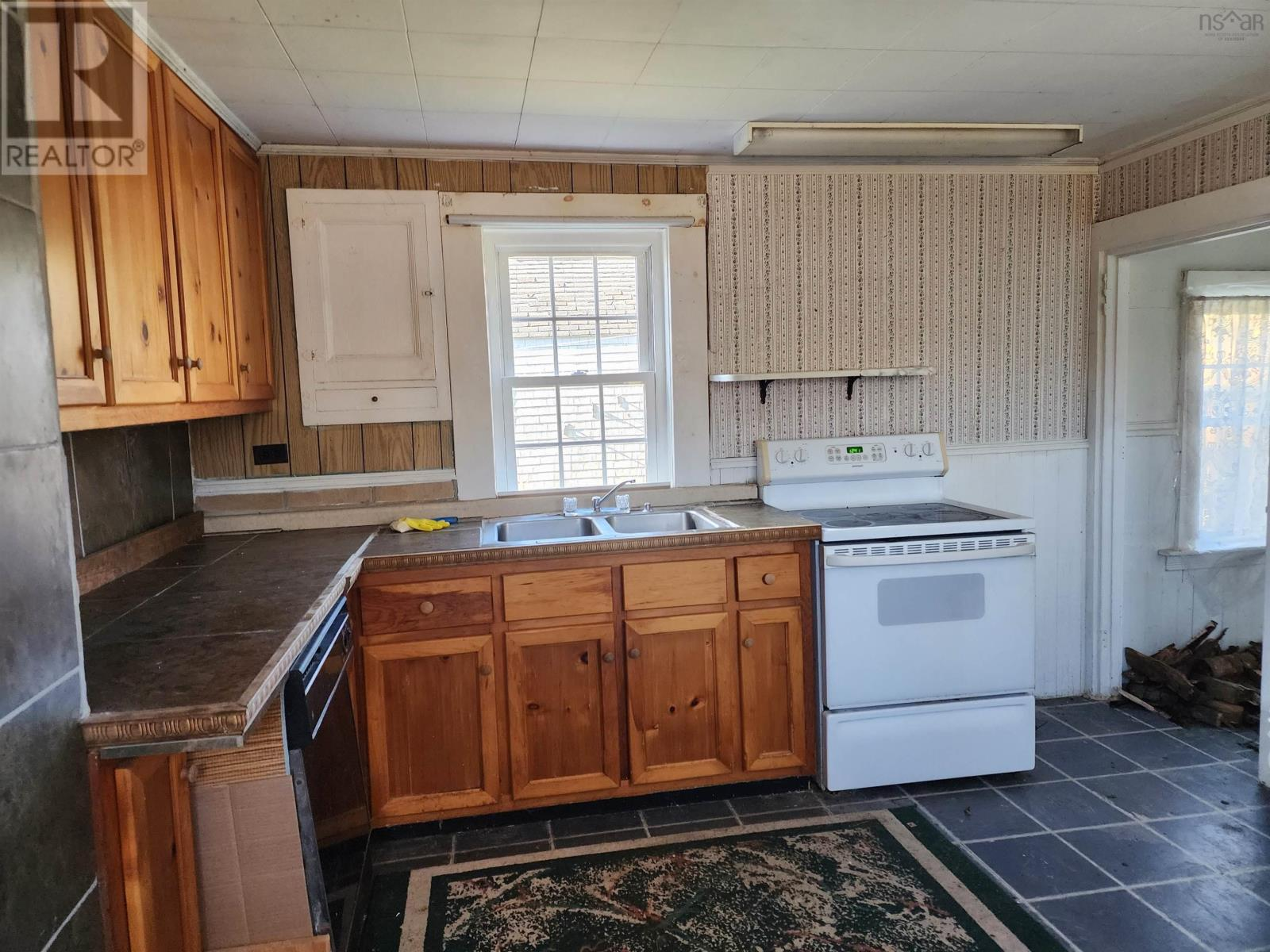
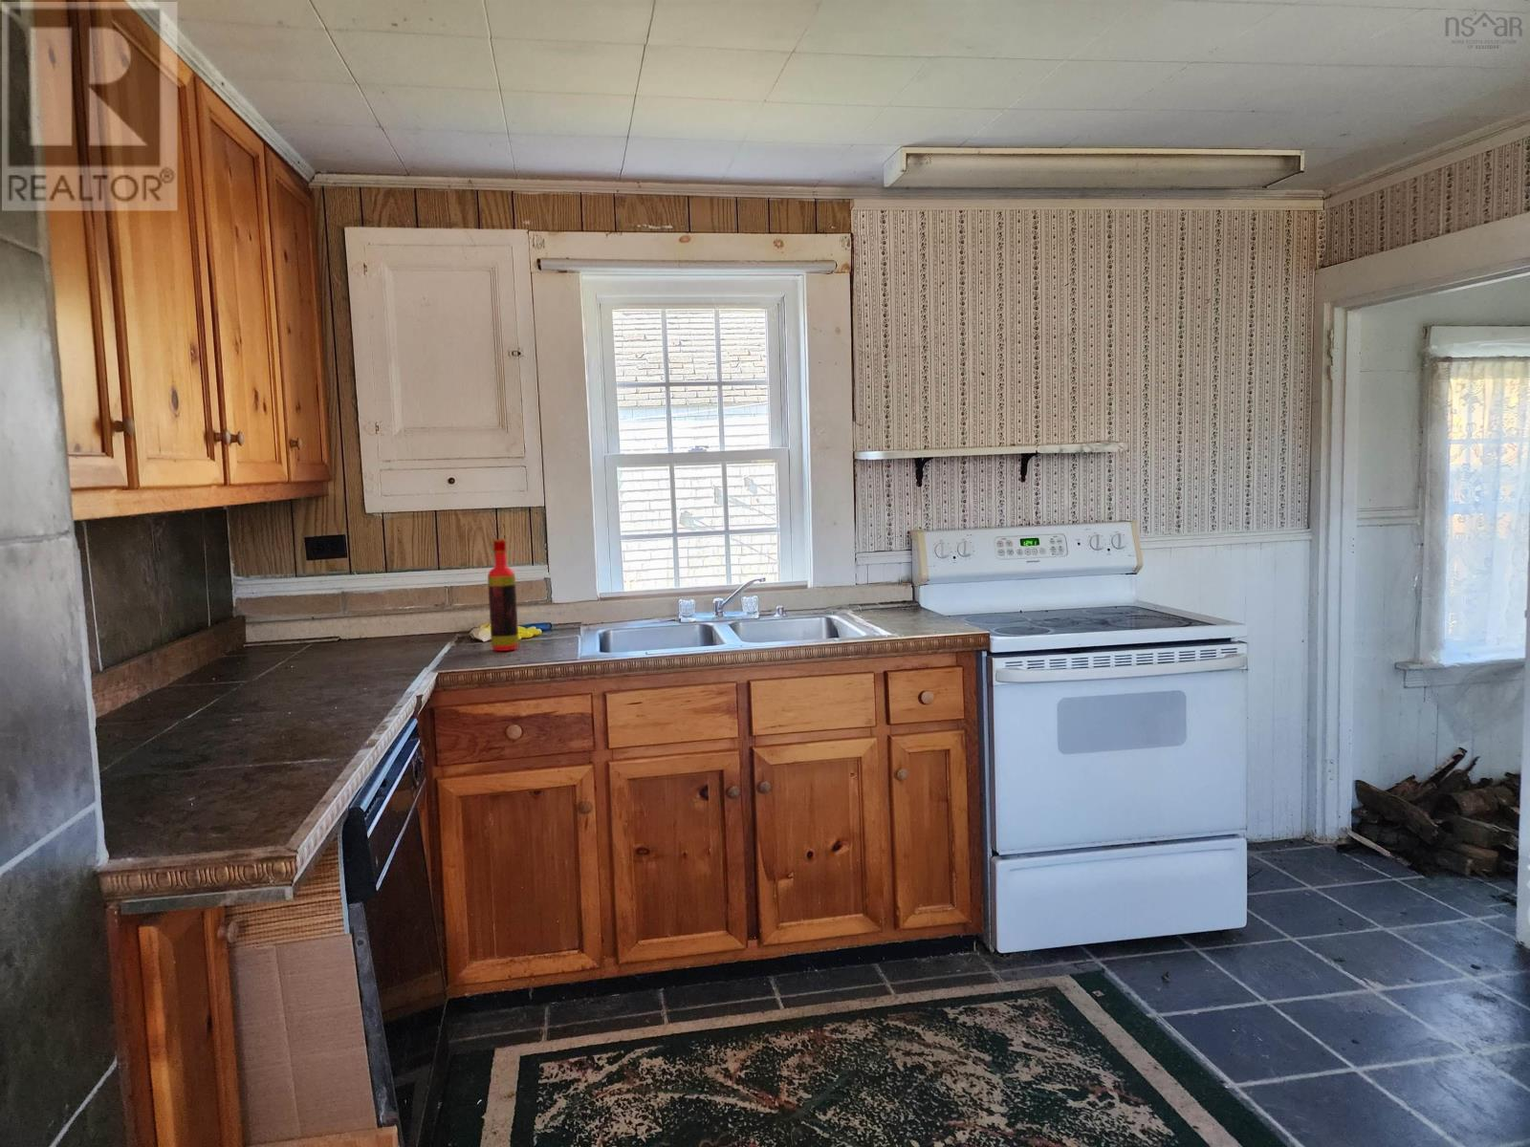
+ bottle [487,539,519,652]
